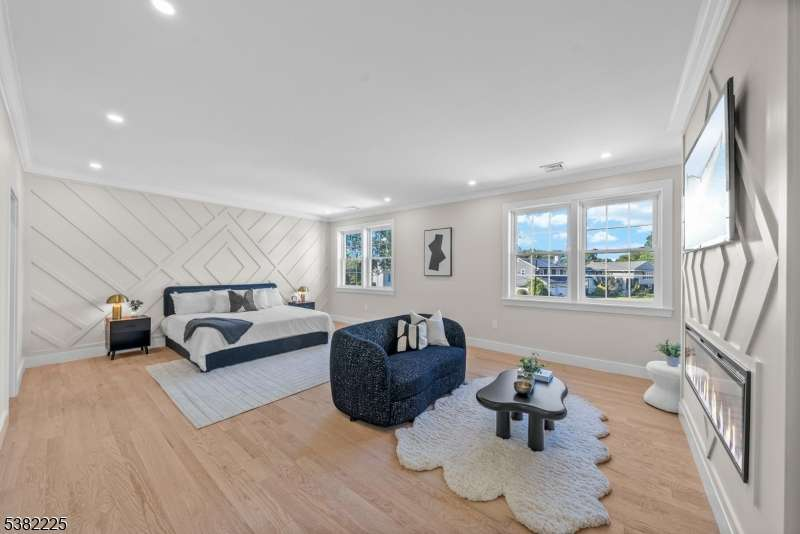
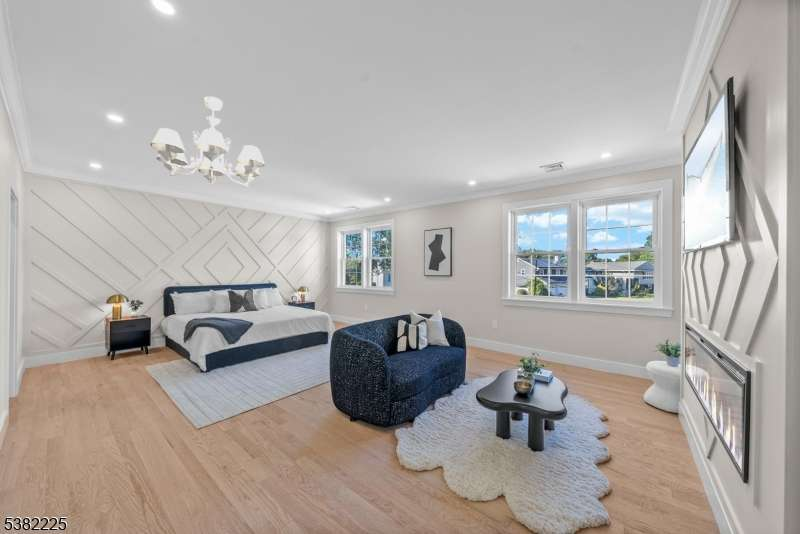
+ chandelier [149,95,266,188]
